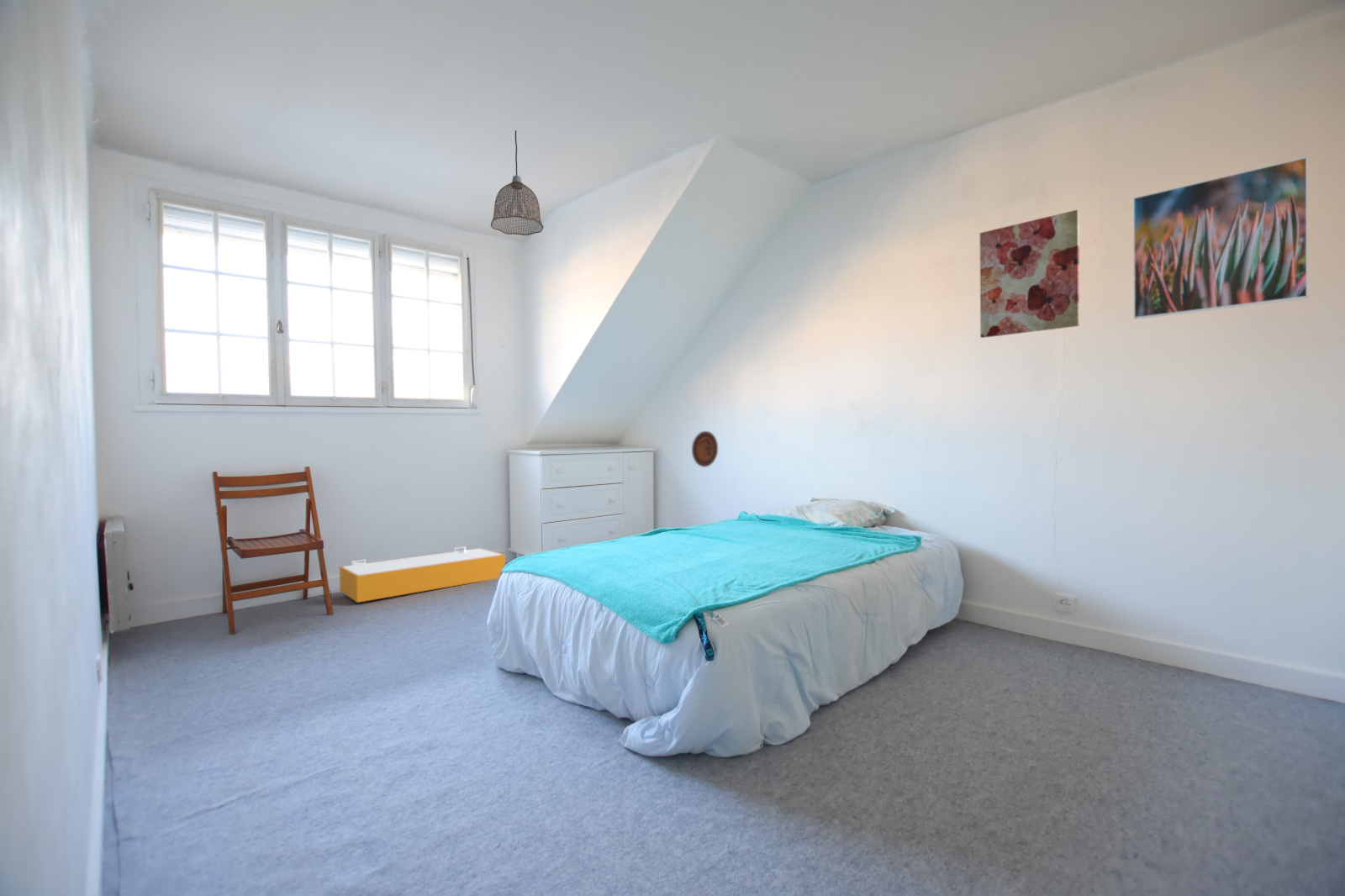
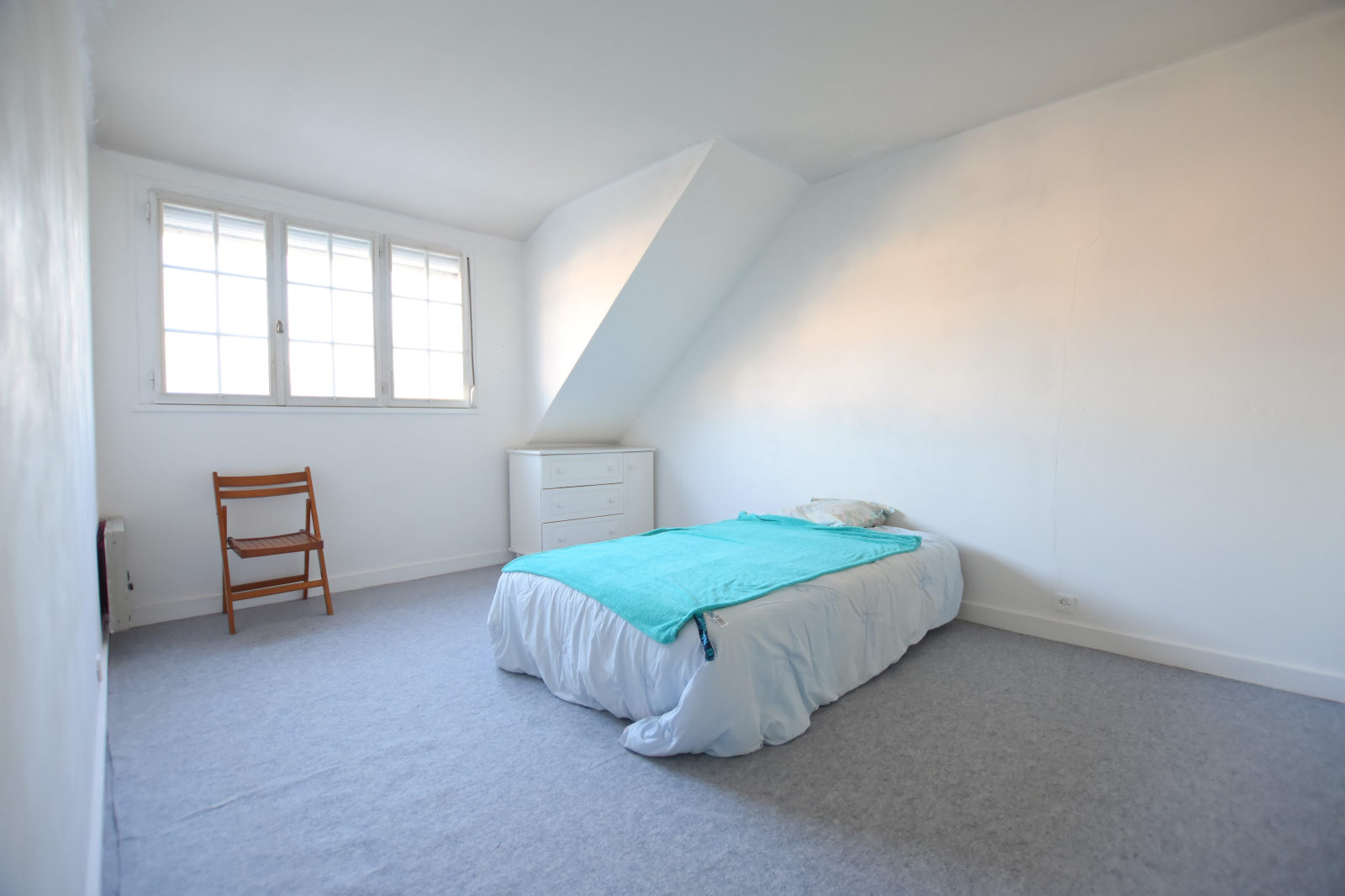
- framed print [1132,155,1309,320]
- storage bin [339,546,506,603]
- wall art [978,209,1080,339]
- pendant lamp [490,129,545,236]
- decorative plate [691,430,719,468]
